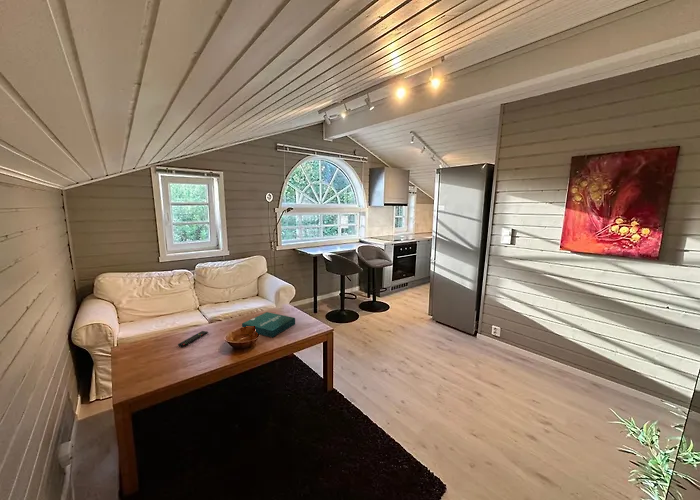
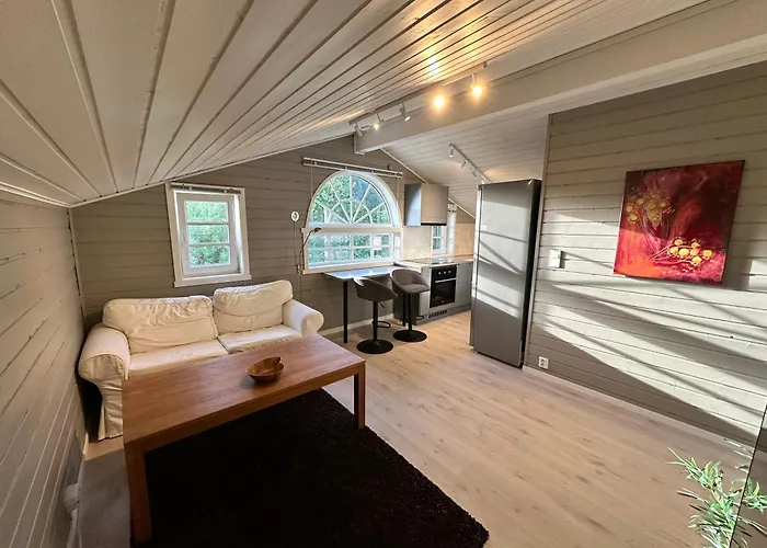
- pizza box [241,311,296,338]
- remote control [177,330,209,348]
